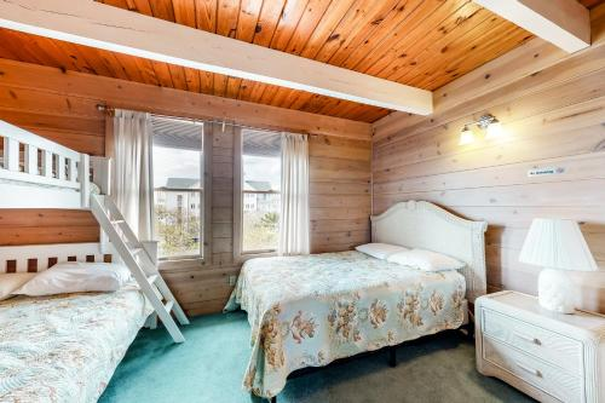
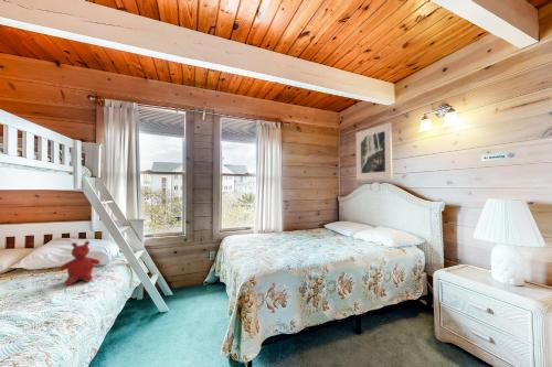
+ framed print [354,121,393,181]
+ teddy bear [59,240,102,287]
